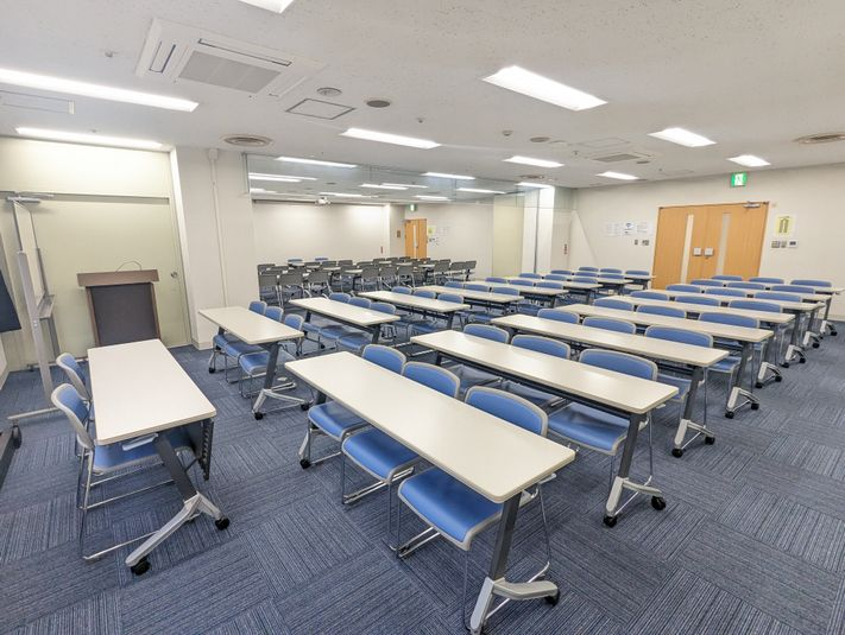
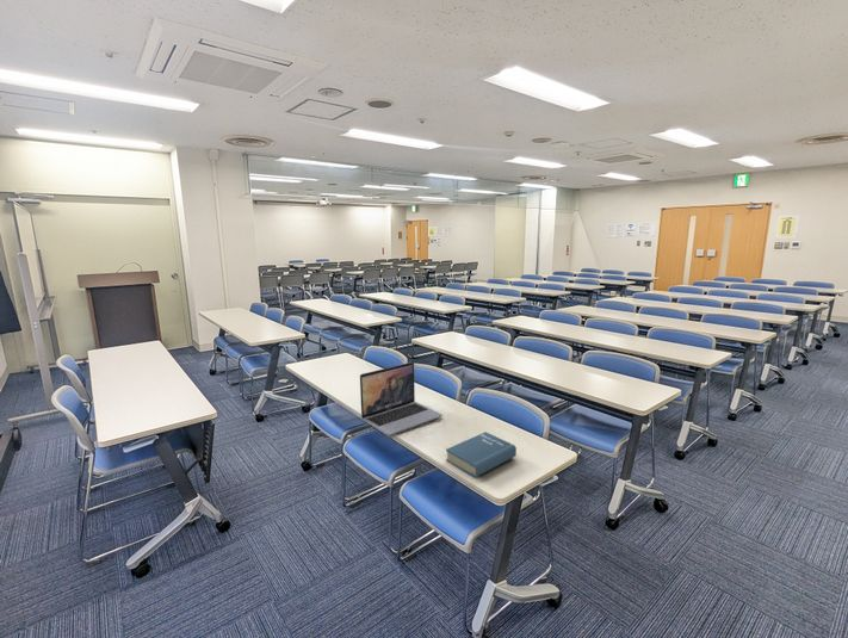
+ book [445,431,518,479]
+ laptop [359,361,444,436]
